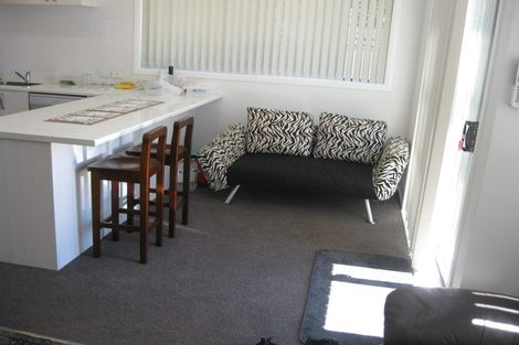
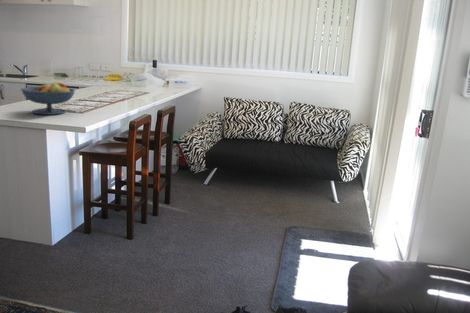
+ fruit bowl [20,82,76,116]
